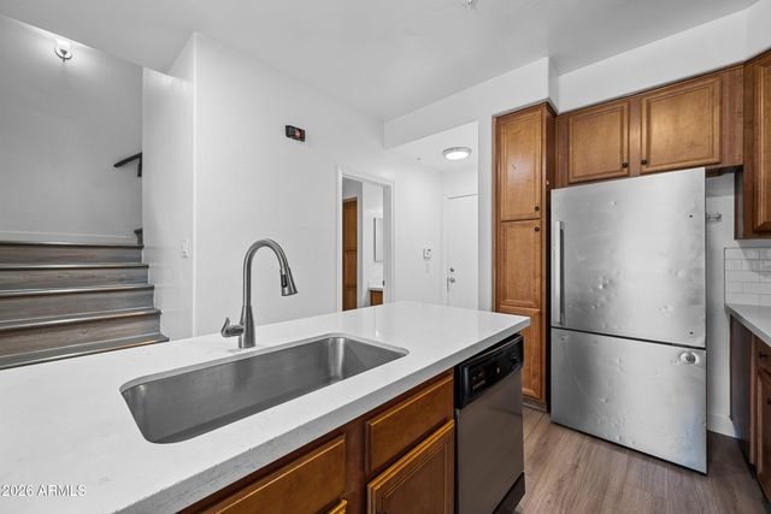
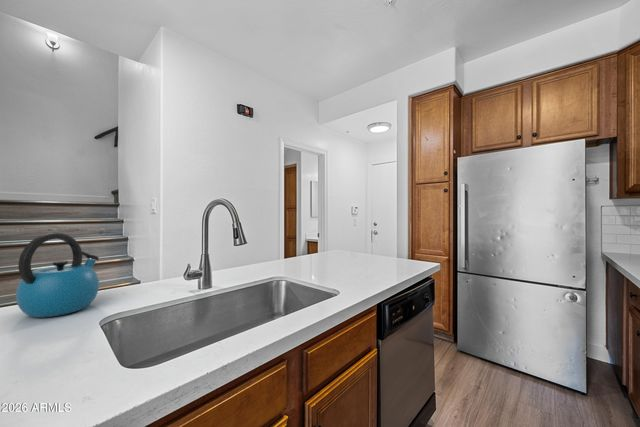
+ kettle [15,232,100,318]
